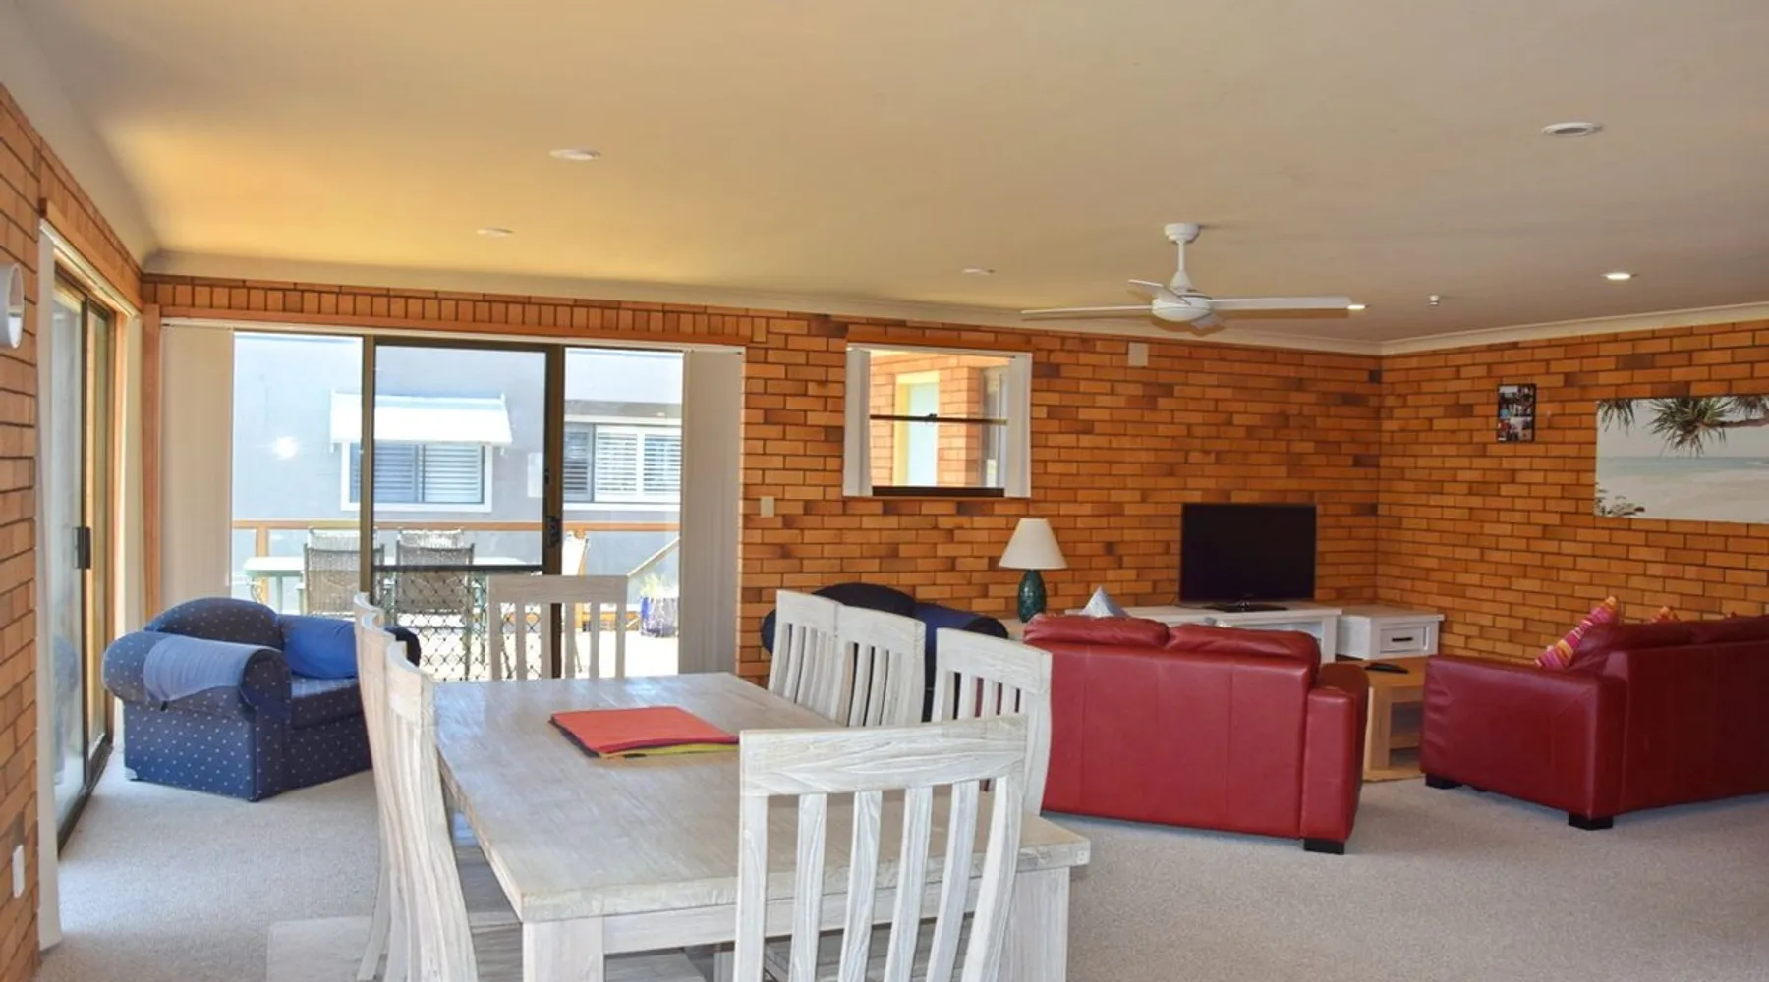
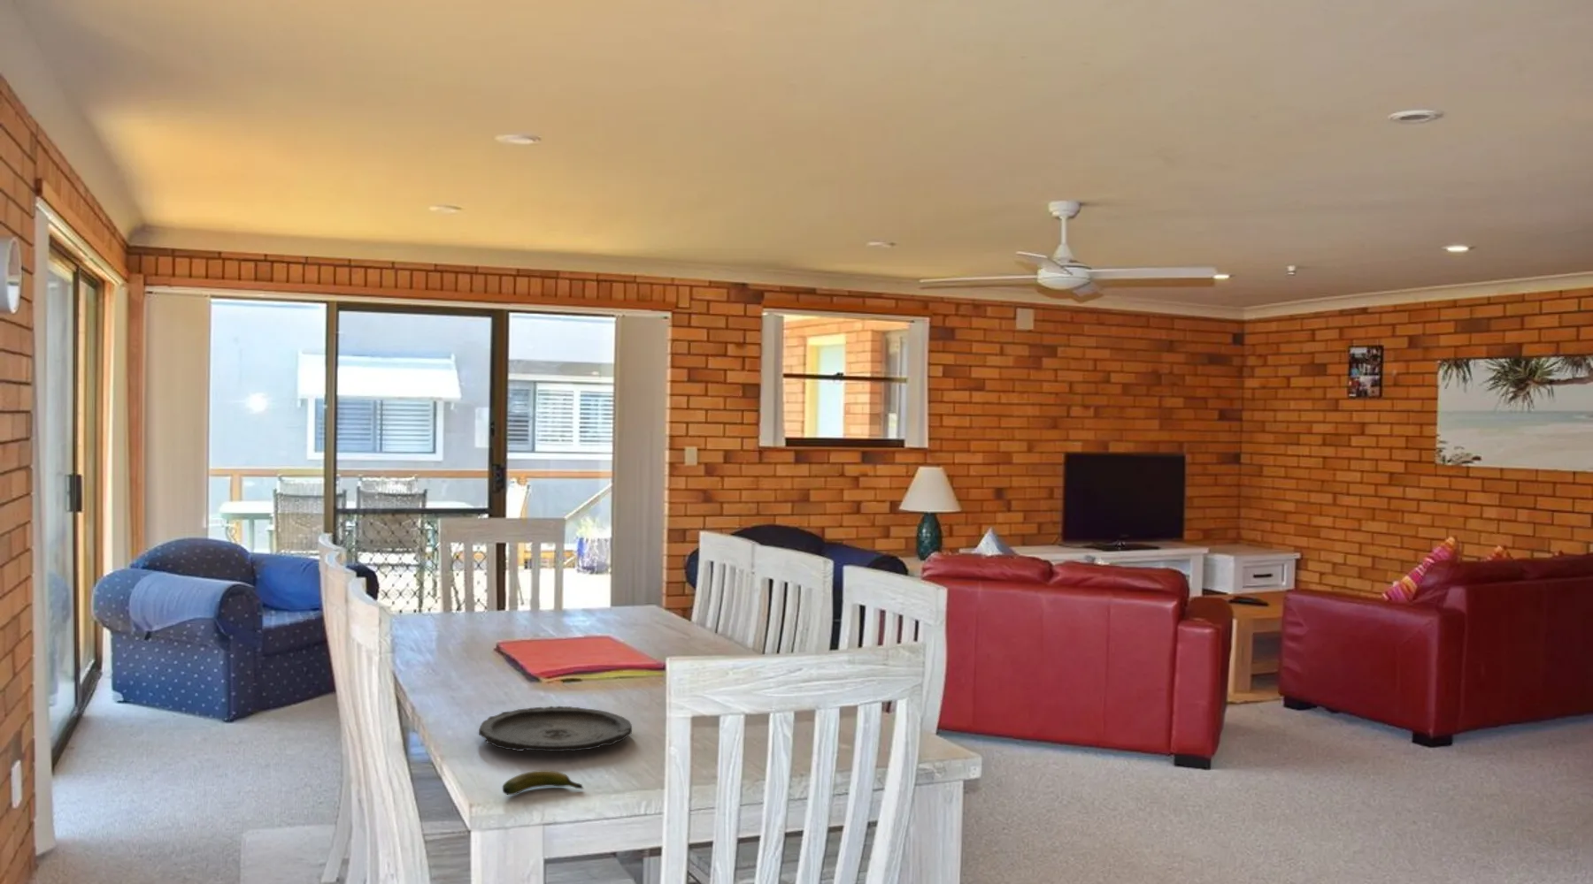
+ banana [502,769,585,796]
+ plate [478,705,633,752]
